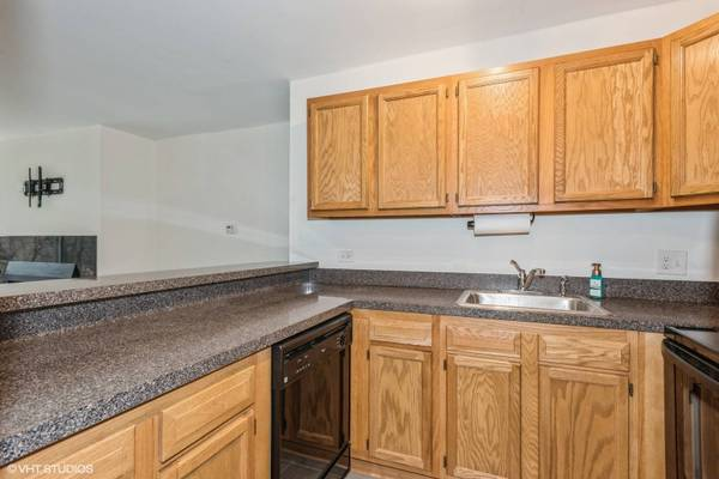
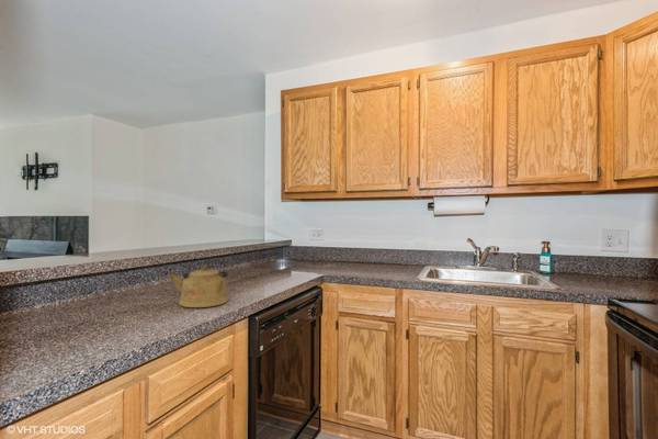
+ kettle [167,264,229,308]
